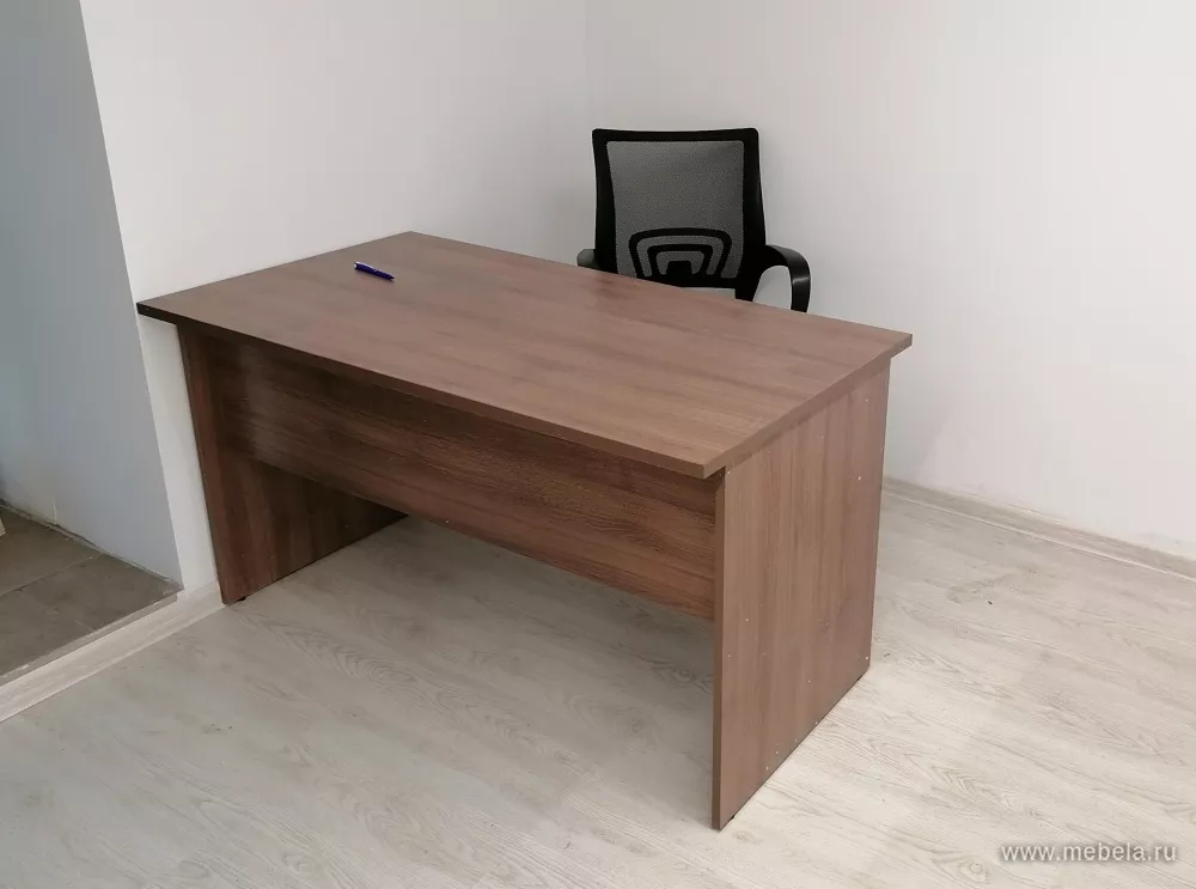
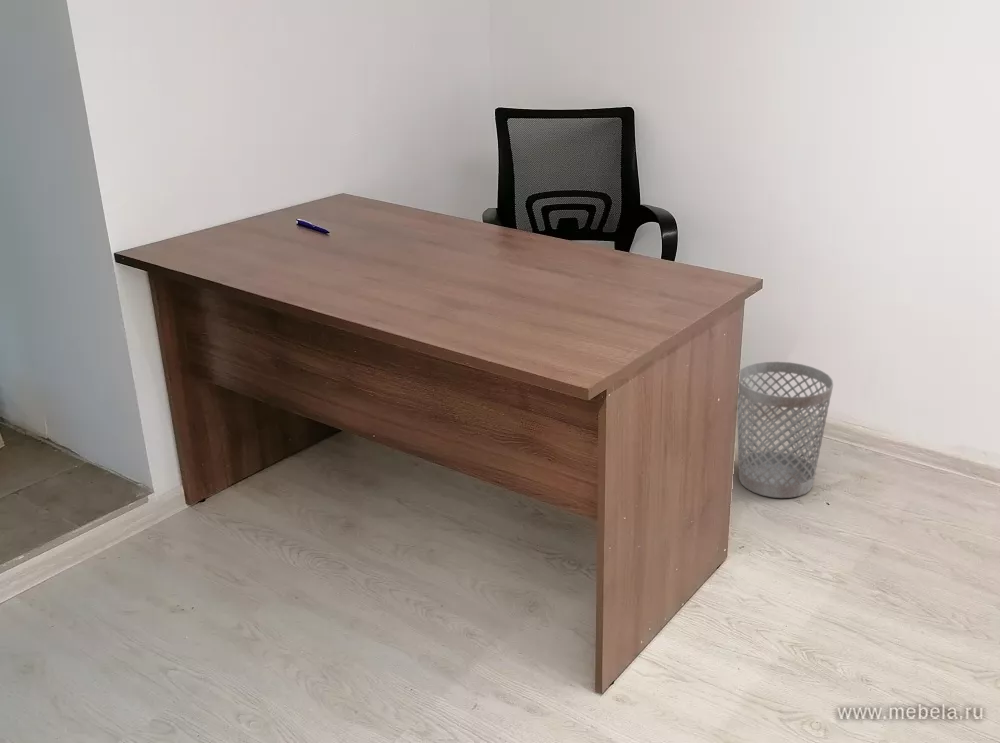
+ wastebasket [736,361,834,499]
